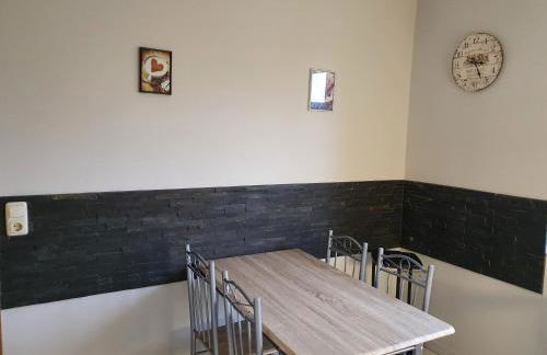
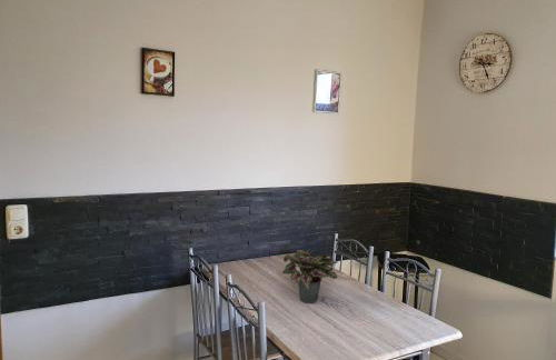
+ potted plant [281,249,339,304]
